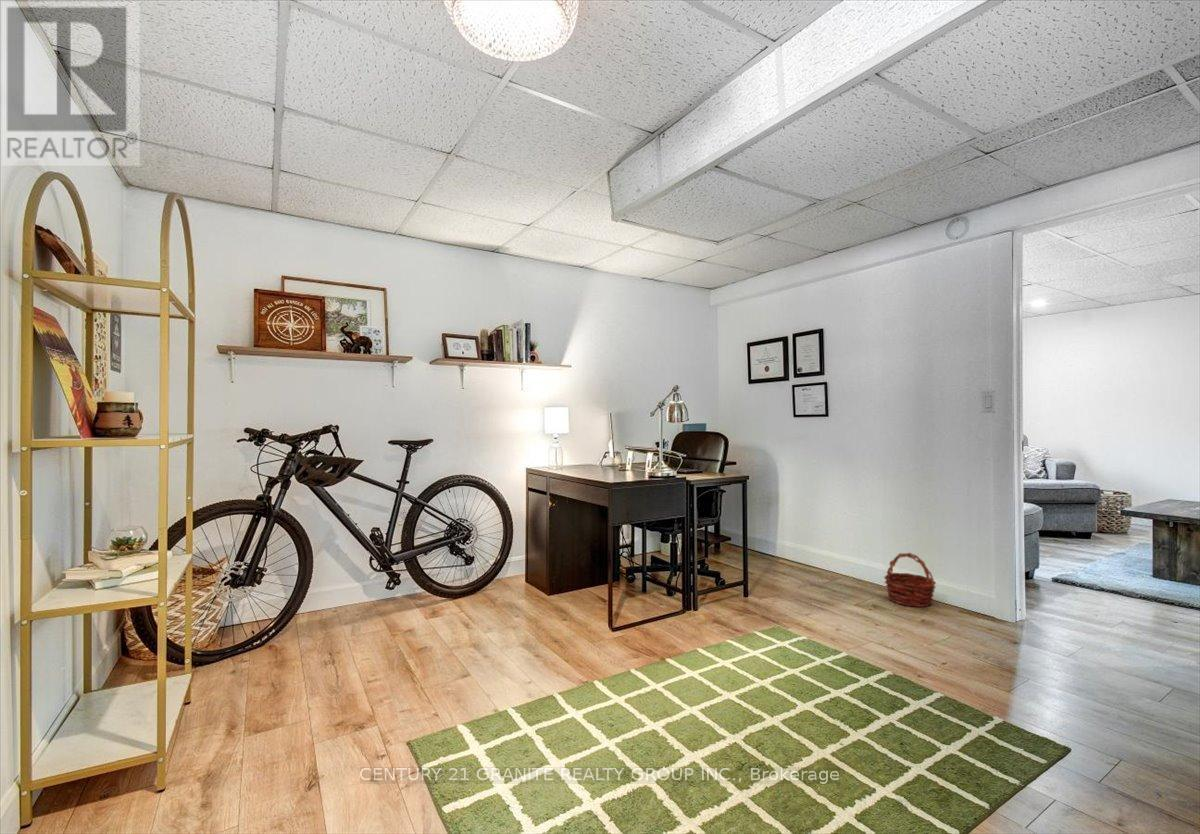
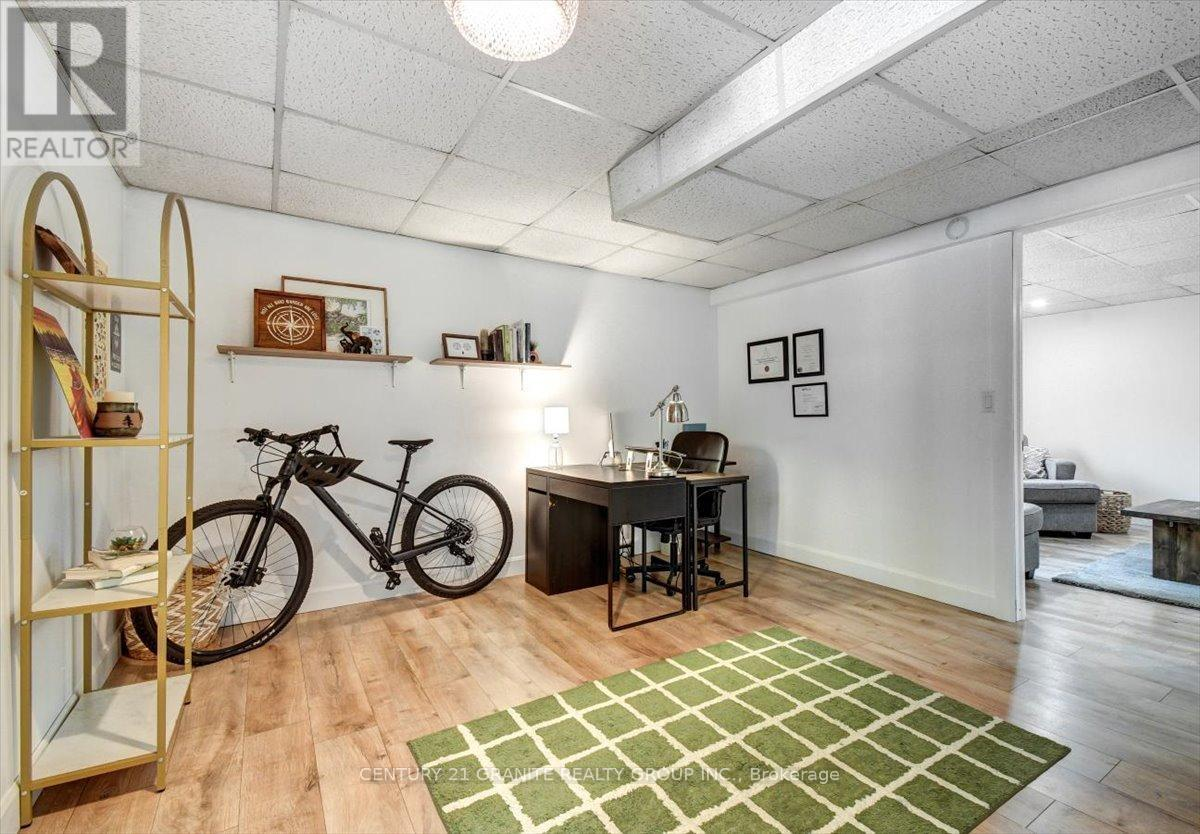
- basket [883,552,937,608]
